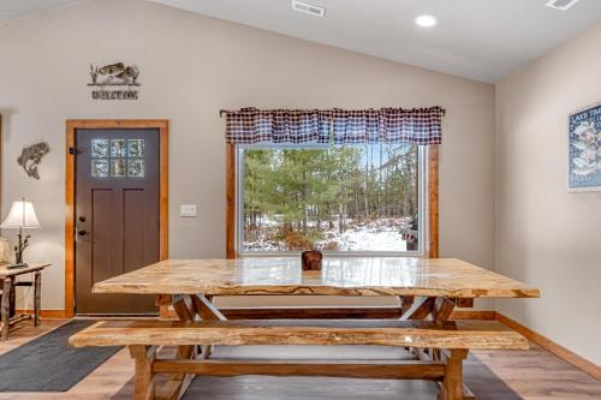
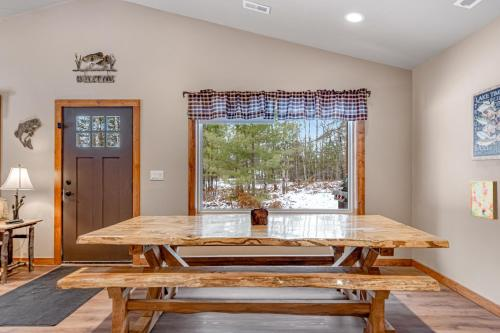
+ wall art [469,180,499,221]
